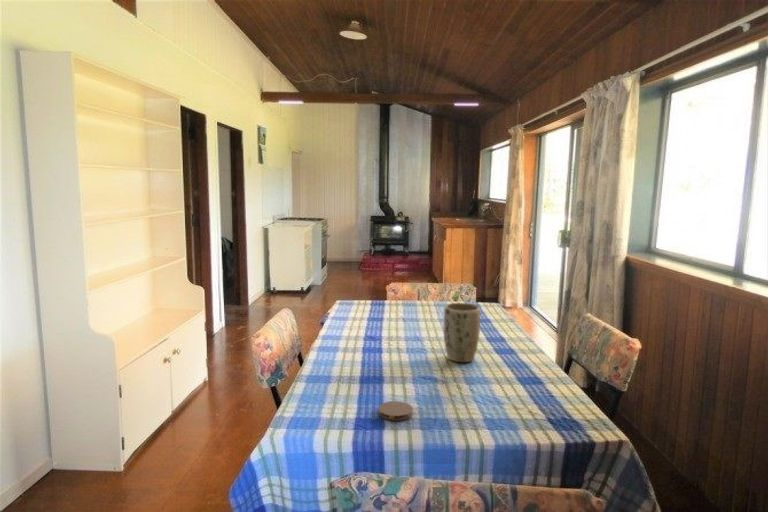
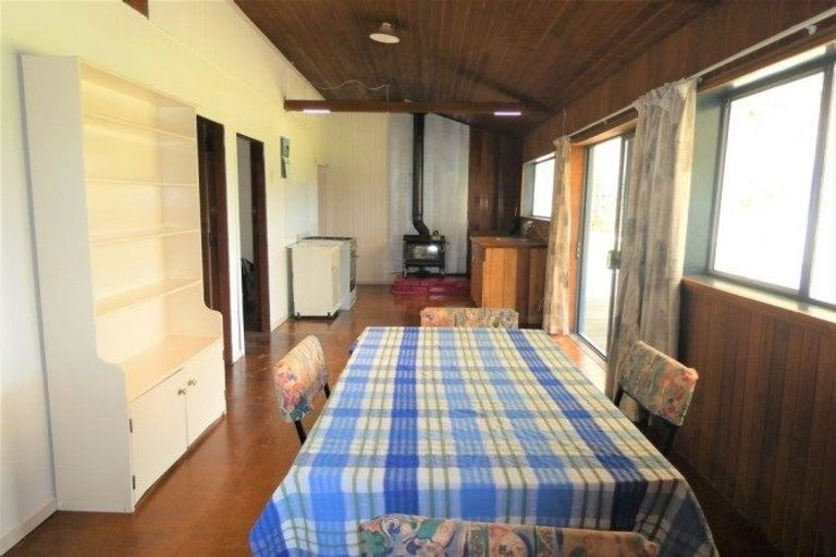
- coaster [377,400,414,421]
- plant pot [443,302,481,363]
